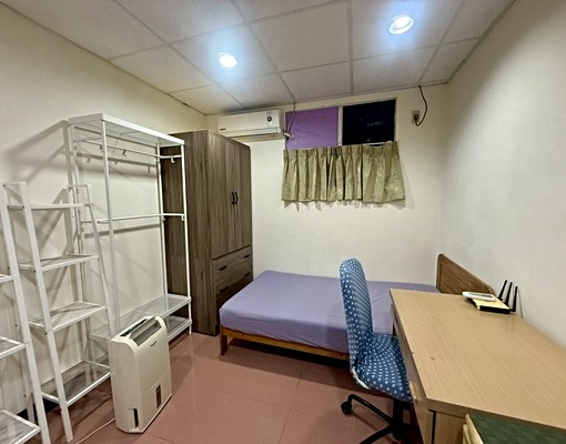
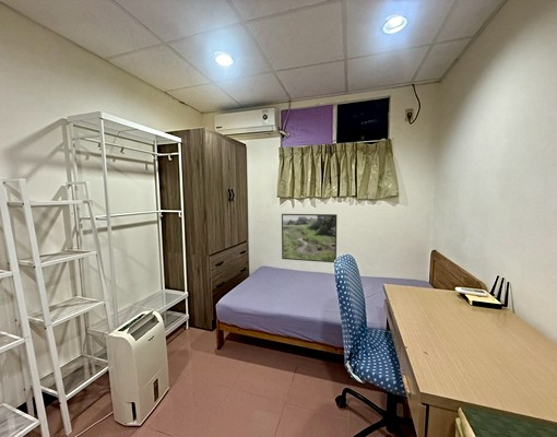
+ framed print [281,213,339,263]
